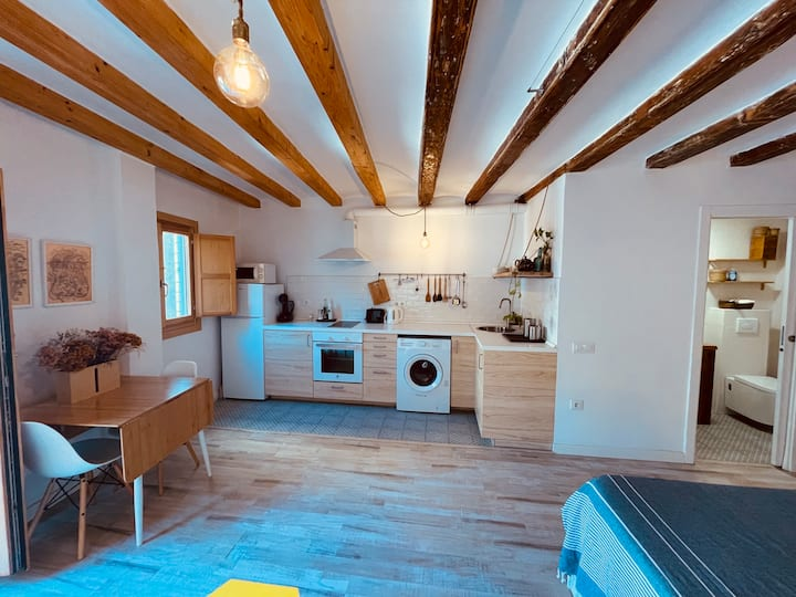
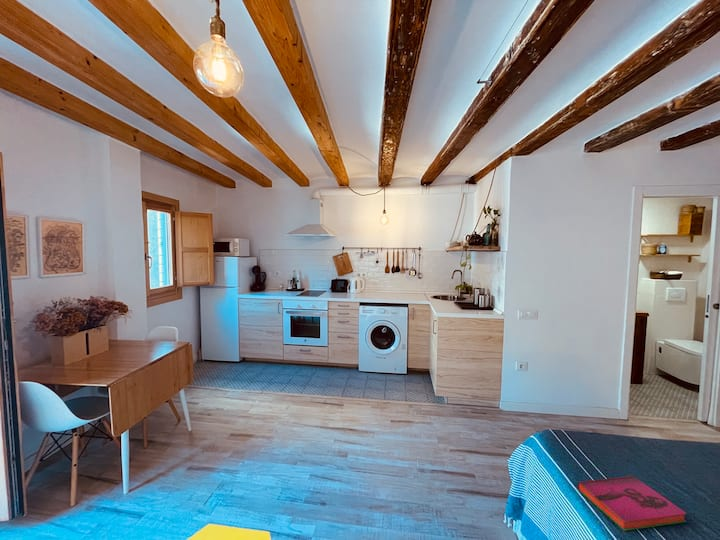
+ hardback book [577,475,688,532]
